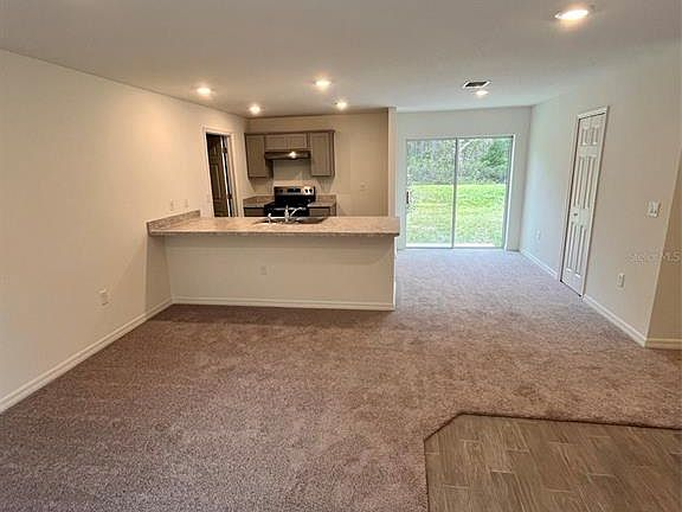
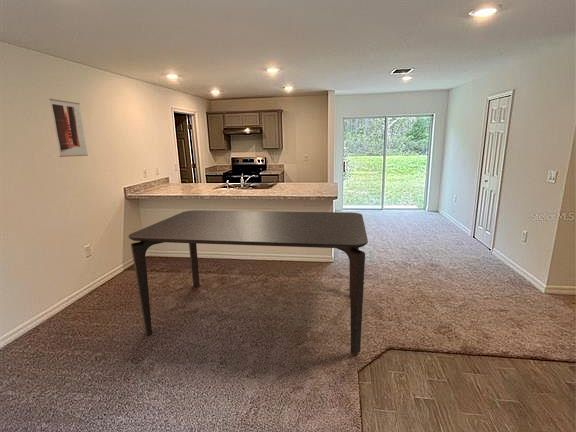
+ dining table [128,209,369,356]
+ wall art [48,98,89,158]
